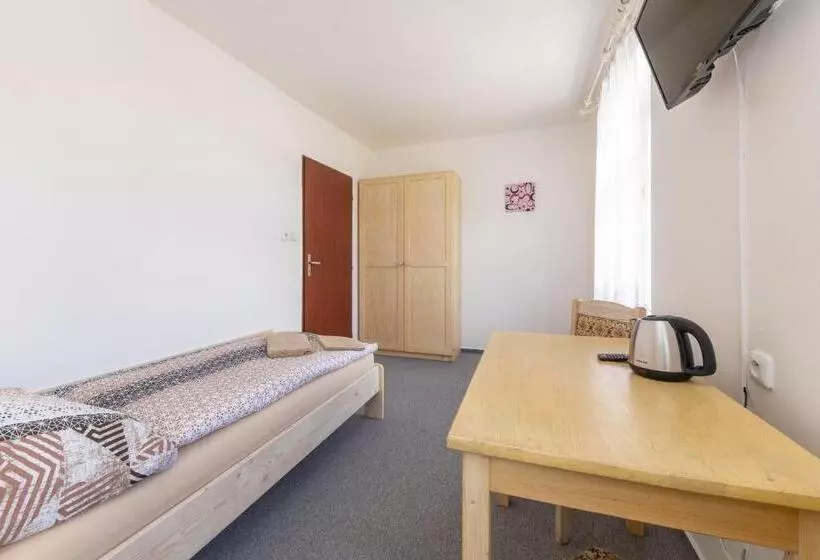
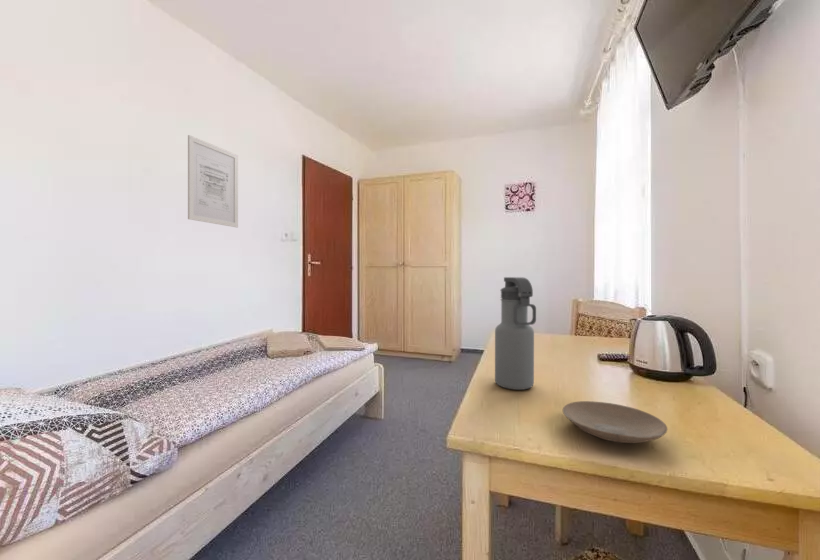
+ wall art [187,134,239,228]
+ water bottle [494,276,537,391]
+ plate [562,400,668,444]
